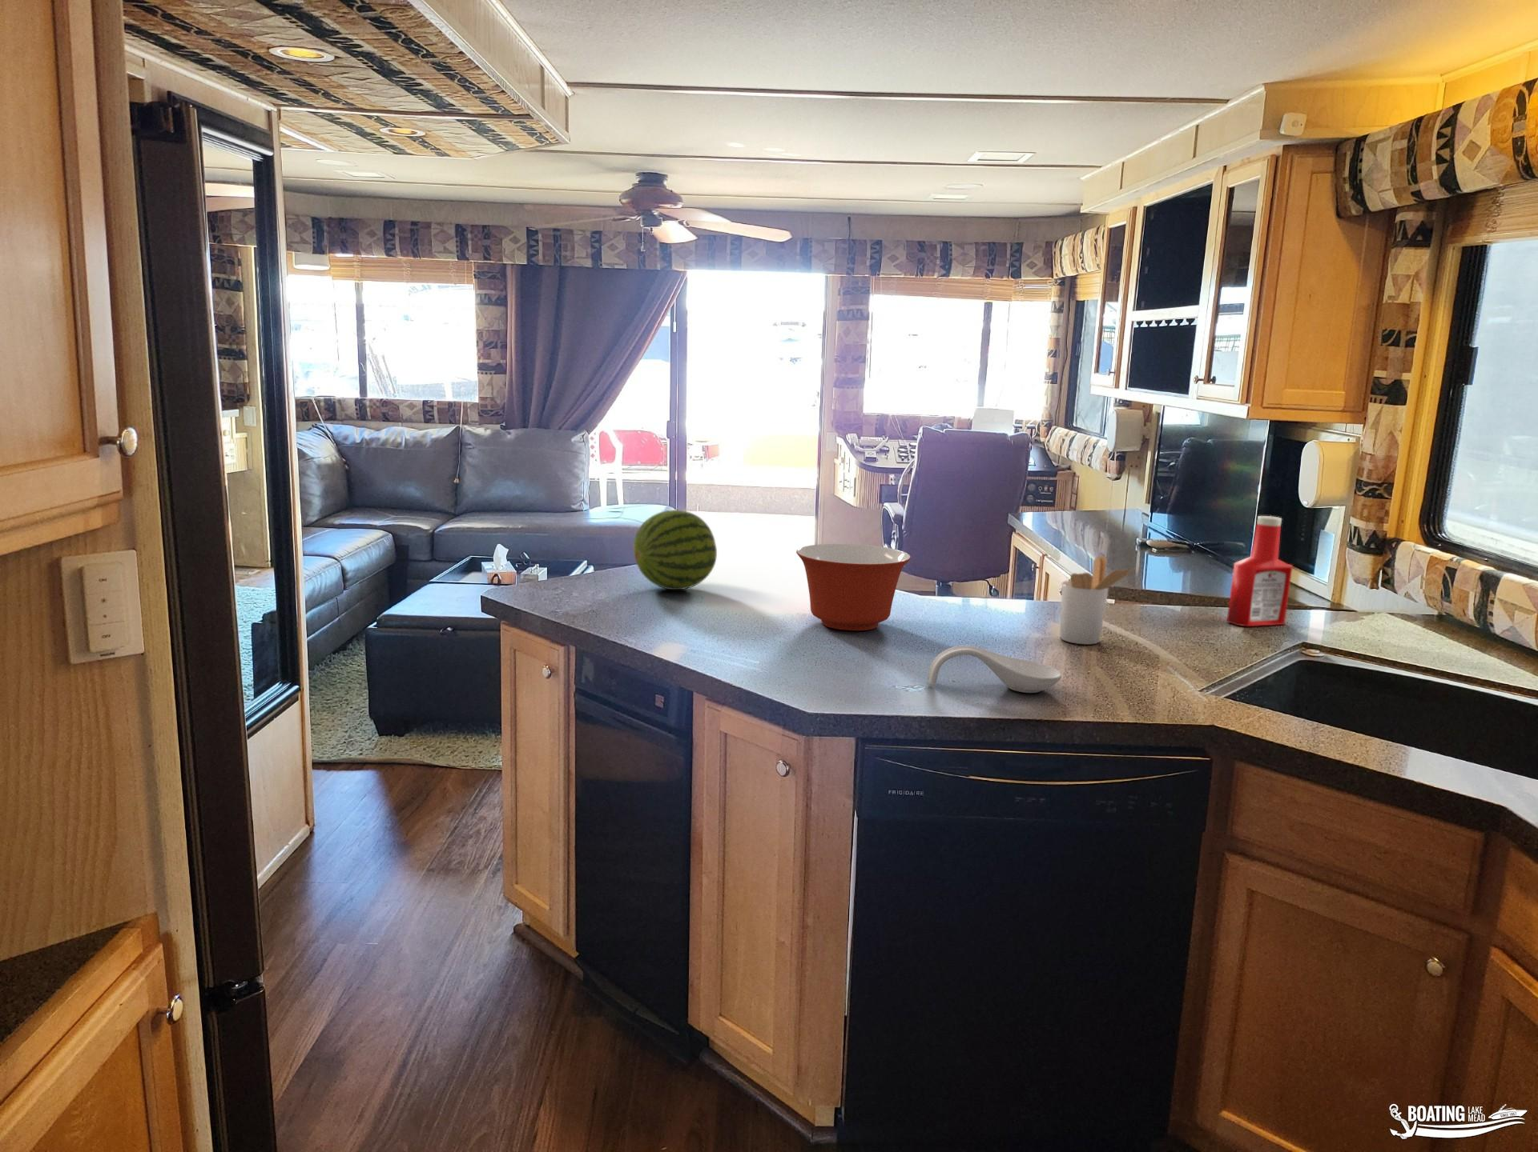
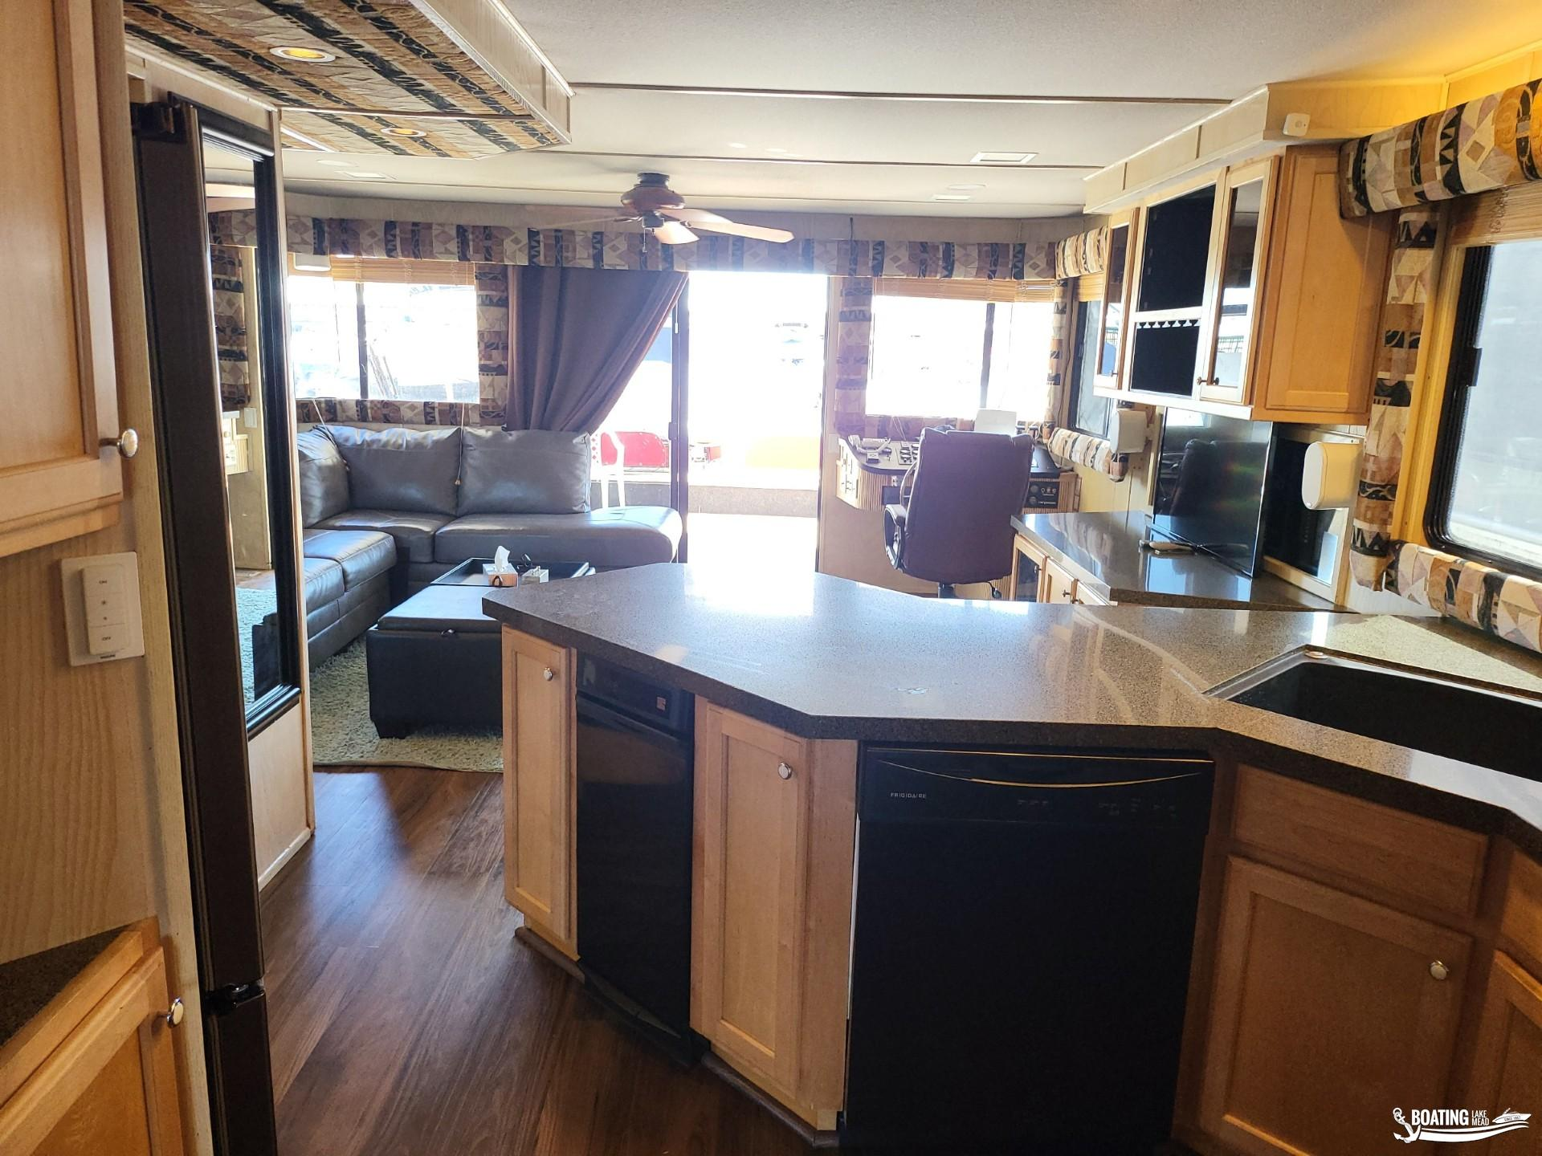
- mixing bowl [796,543,912,632]
- fruit [633,508,718,591]
- soap bottle [1226,515,1293,627]
- utensil holder [1058,555,1137,645]
- spoon rest [926,645,1062,693]
